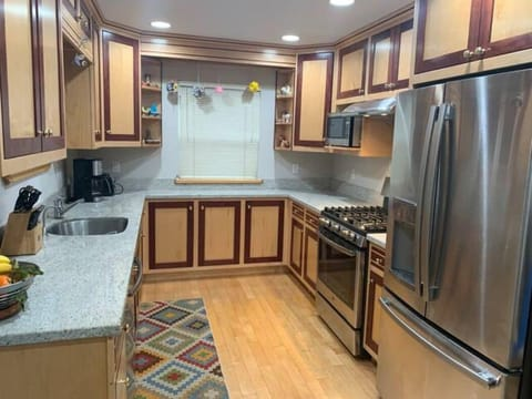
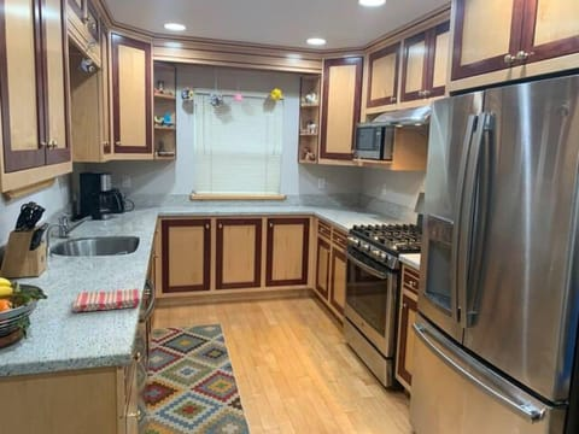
+ dish towel [71,287,142,312]
